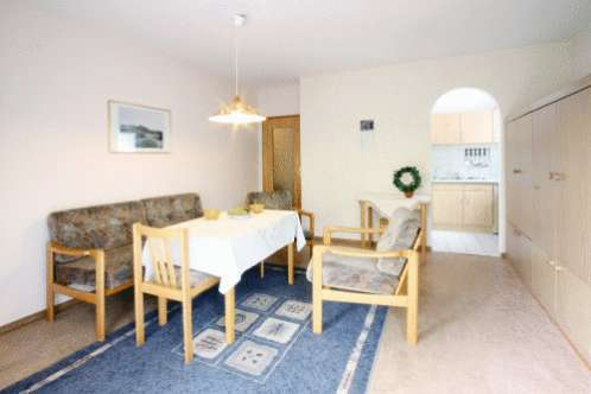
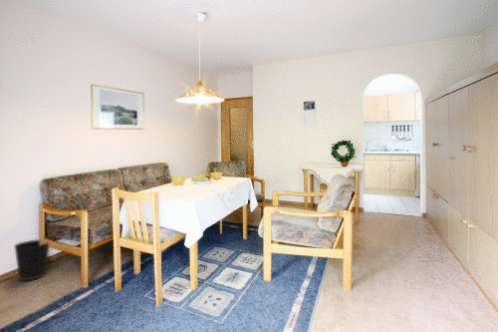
+ wastebasket [13,238,51,282]
